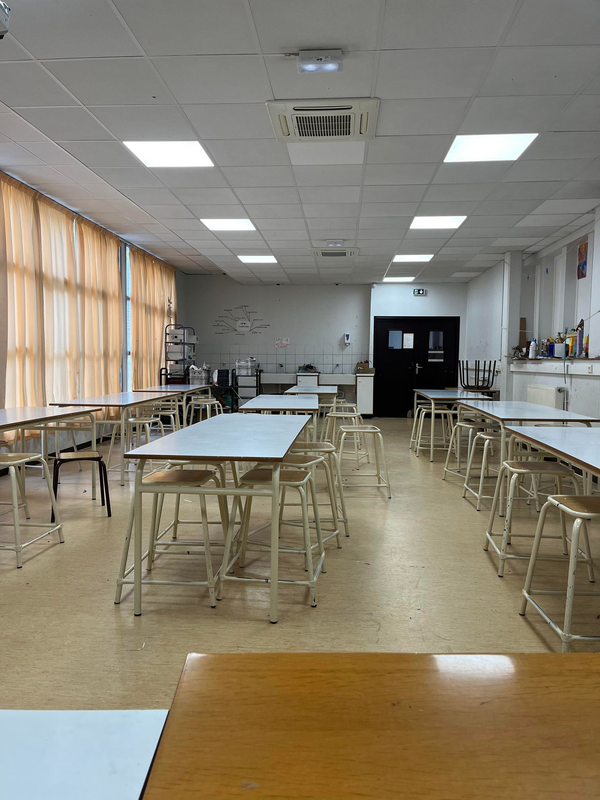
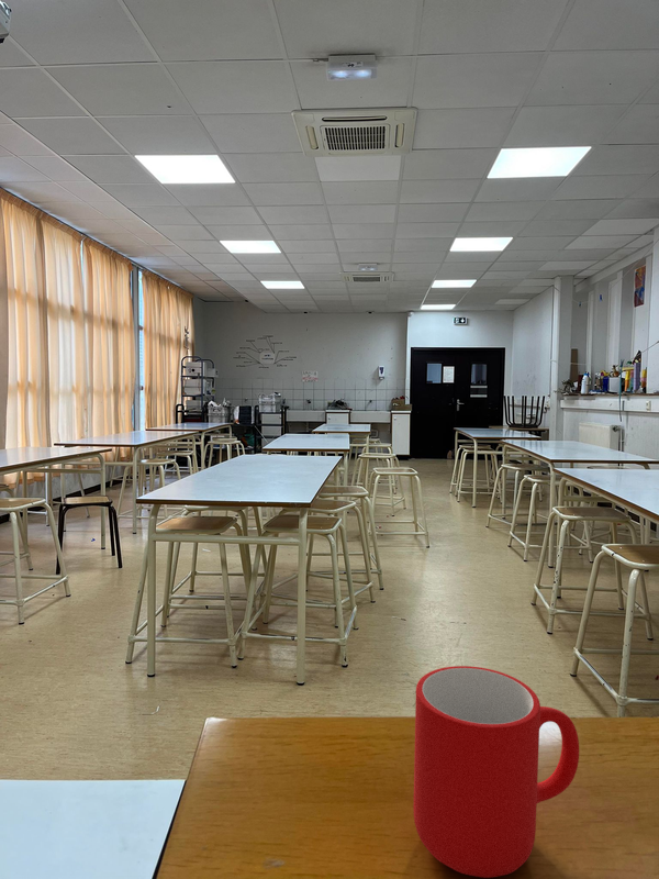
+ cup [413,665,580,879]
